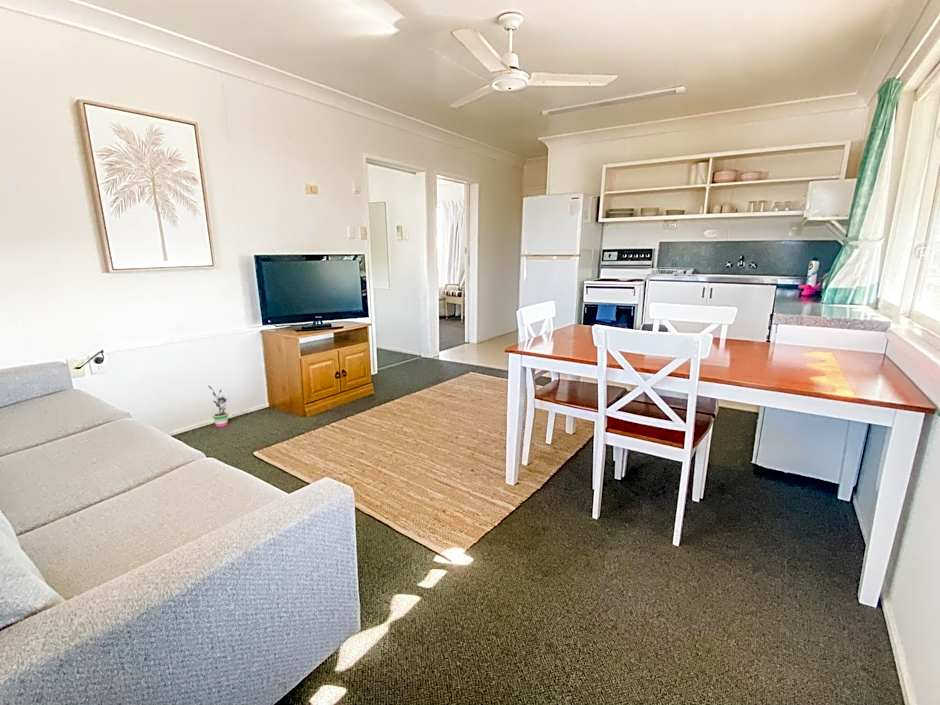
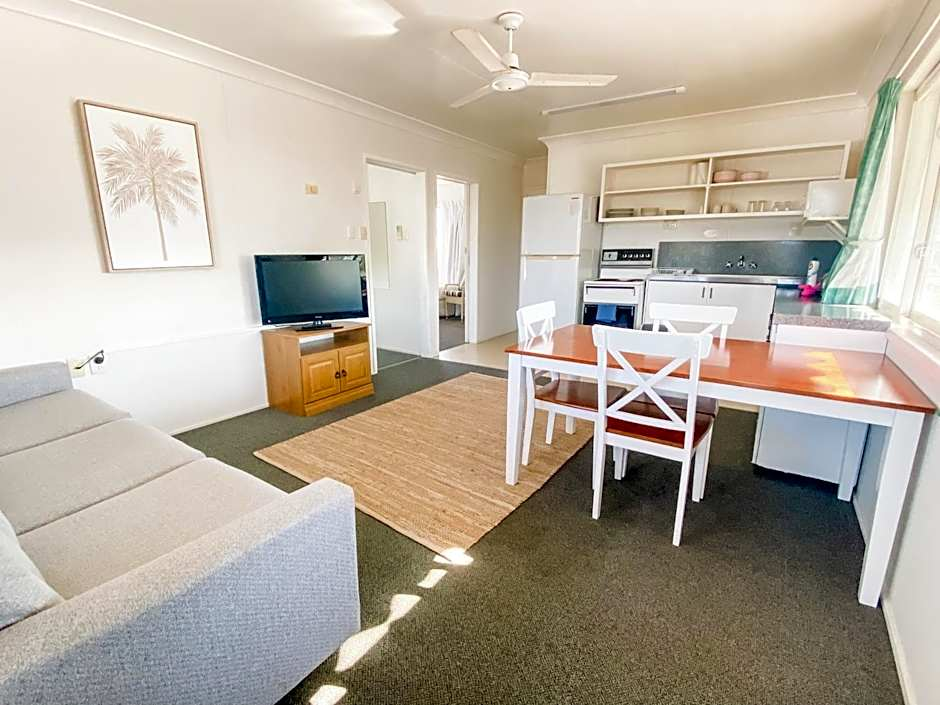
- potted plant [207,384,231,428]
